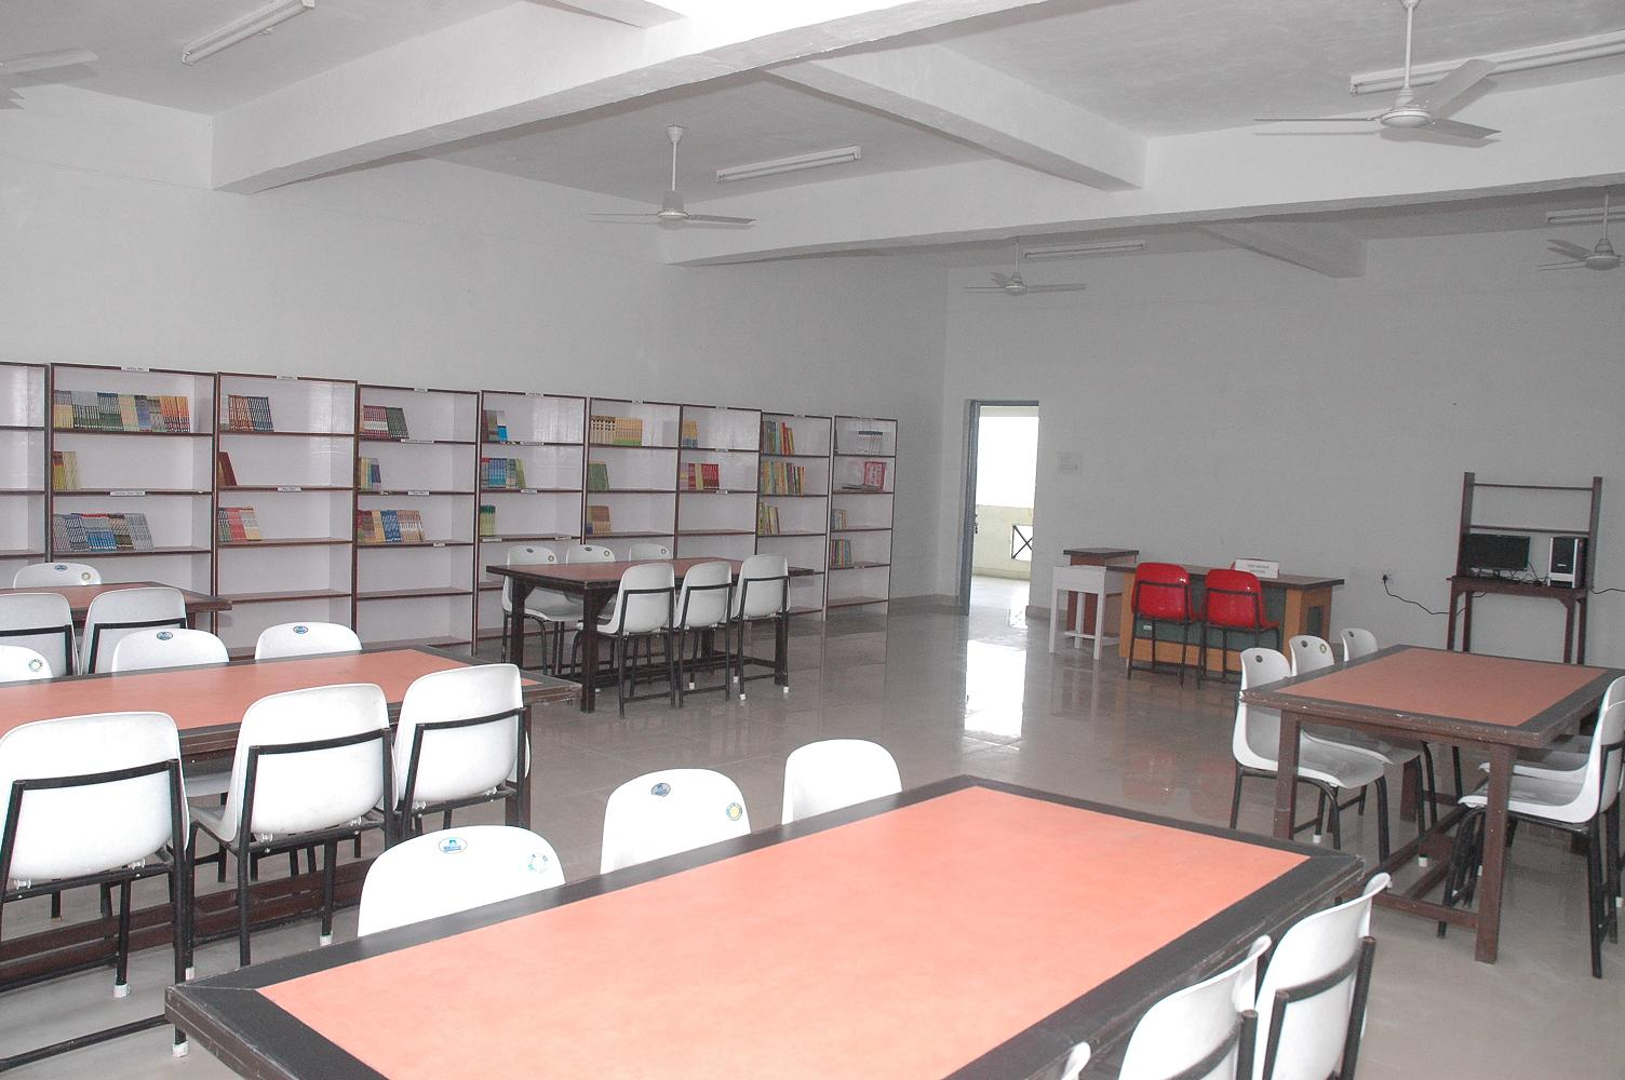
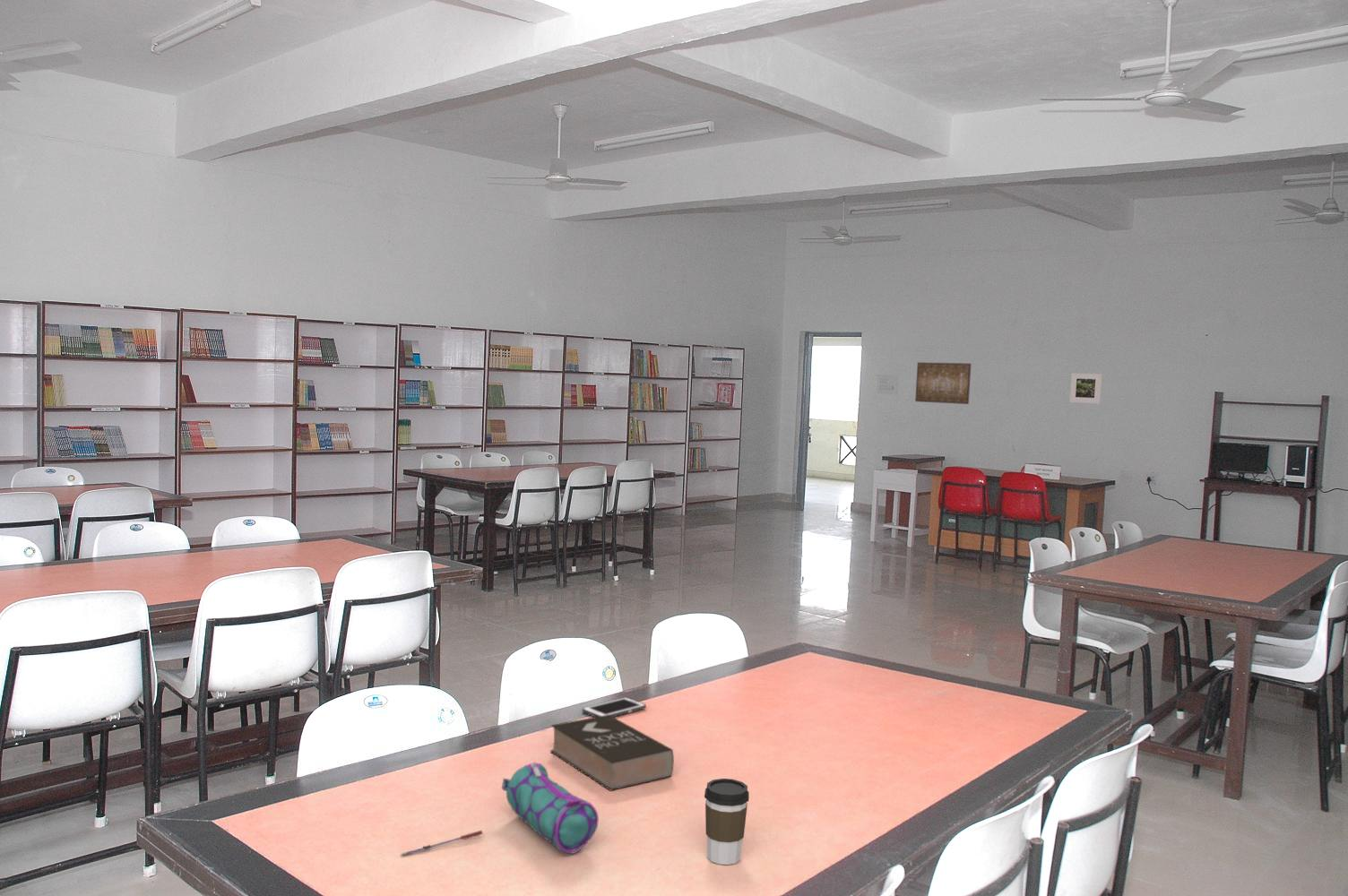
+ pencil case [501,762,600,855]
+ cell phone [582,696,647,718]
+ book [549,714,675,792]
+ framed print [1069,372,1102,404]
+ wall art [914,361,972,405]
+ pen [400,830,484,857]
+ coffee cup [704,778,750,866]
